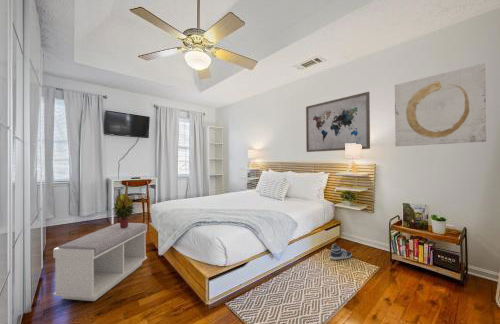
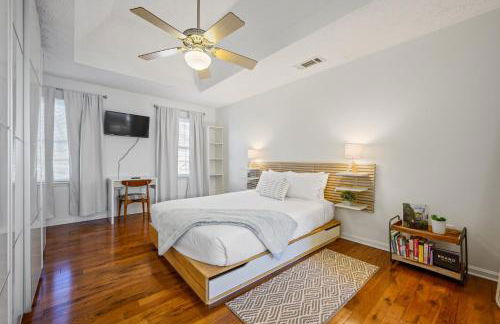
- wall art [394,62,487,147]
- bench [52,222,148,302]
- wall art [305,91,371,153]
- sneaker [329,243,353,261]
- potted plant [110,192,136,228]
